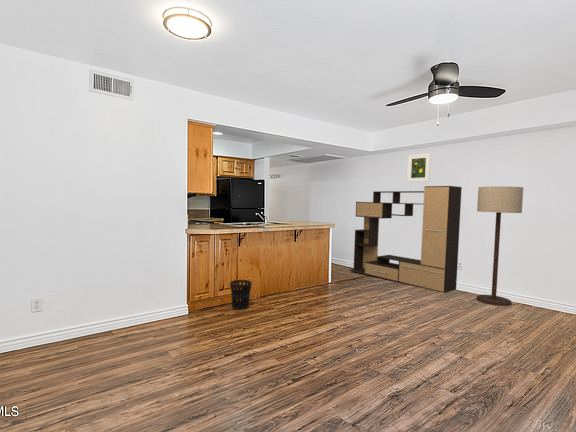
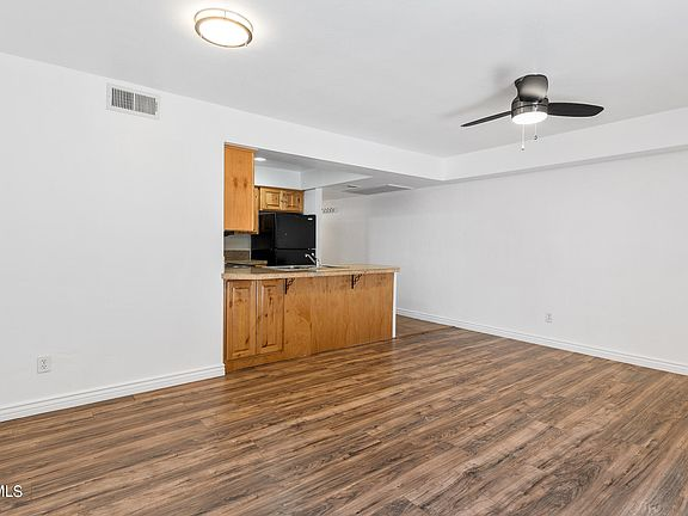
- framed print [406,152,432,183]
- floor lamp [476,186,524,307]
- wastebasket [229,279,253,311]
- media console [349,185,463,294]
